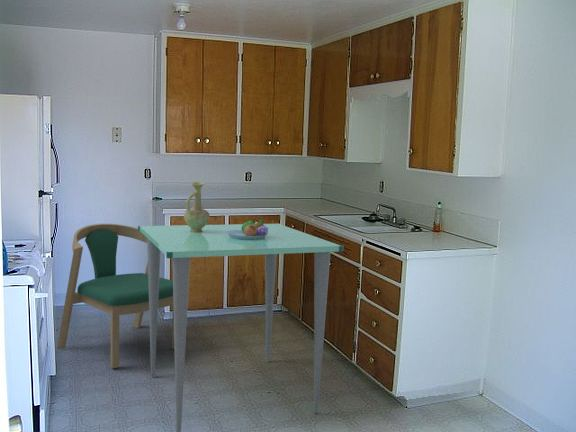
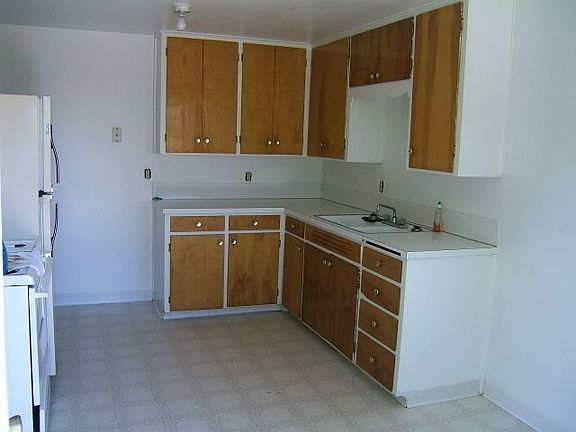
- dining table [137,222,345,432]
- dining chair [56,223,175,369]
- pitcher [183,181,211,232]
- fruit bowl [226,219,269,240]
